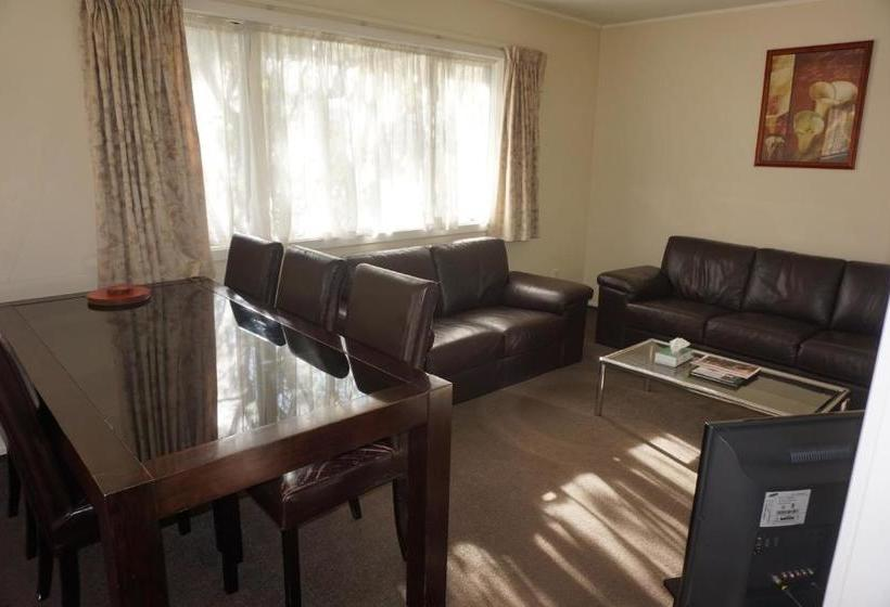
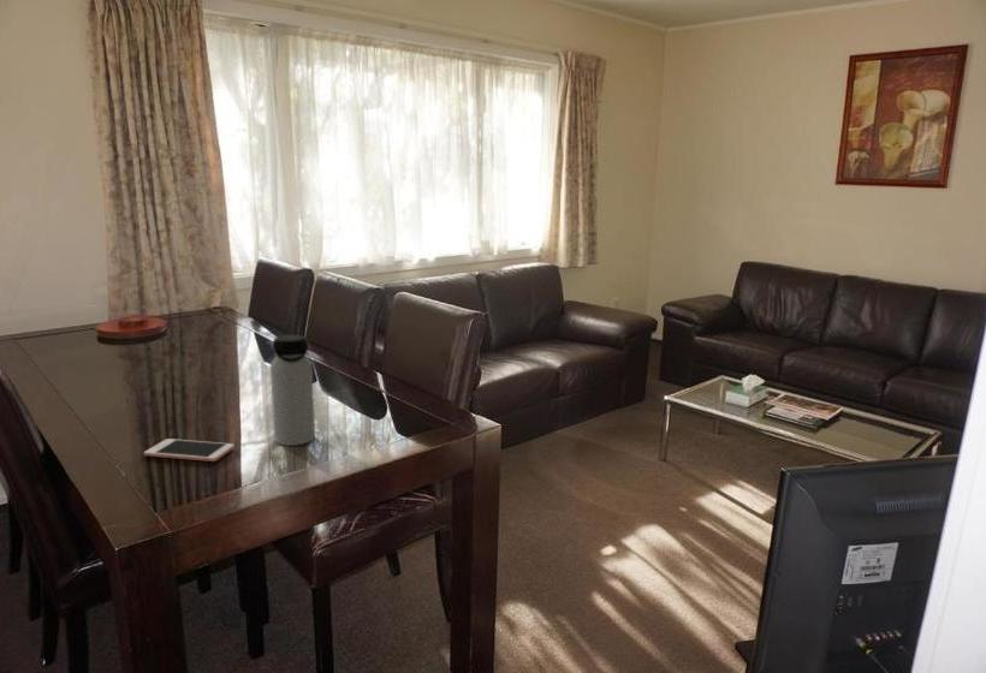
+ water bottle [269,334,316,447]
+ cell phone [143,437,236,463]
